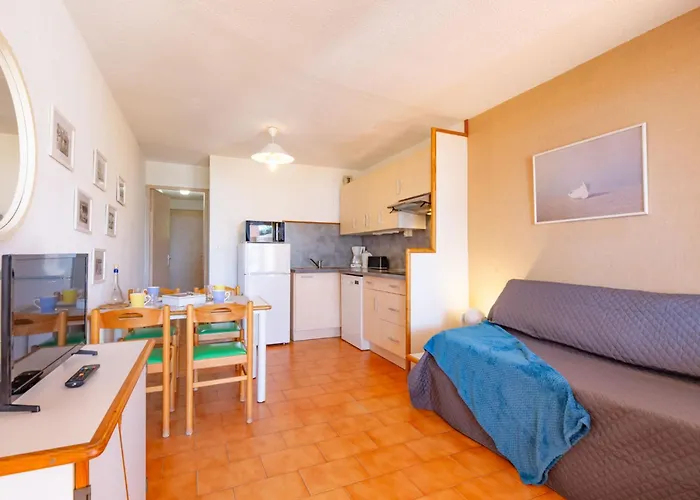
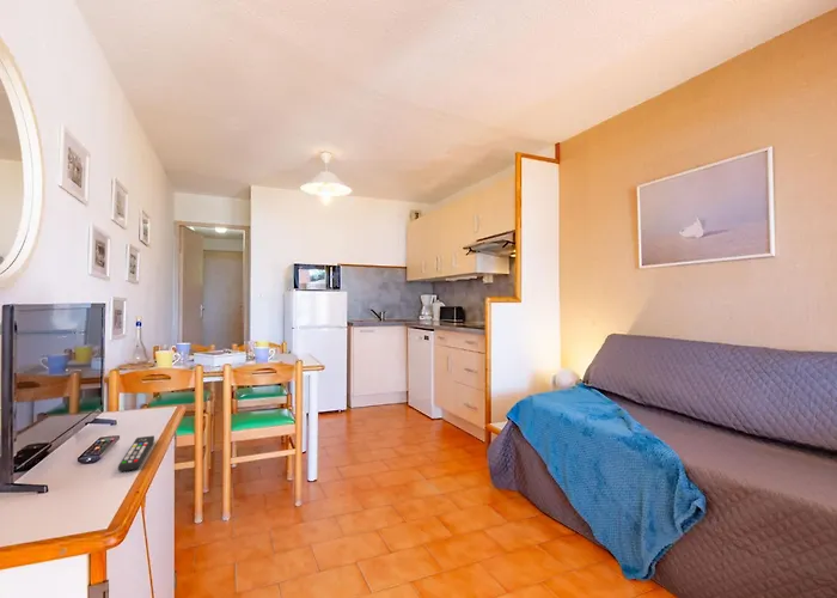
+ remote control [117,434,155,472]
